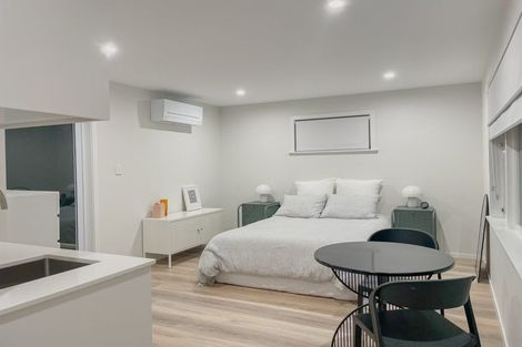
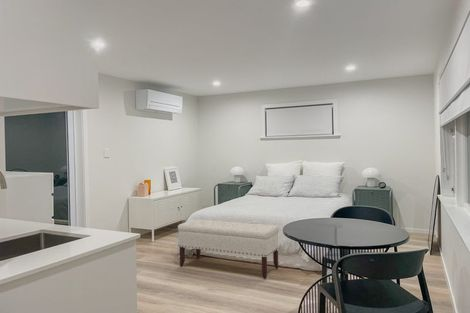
+ bench [177,218,280,280]
